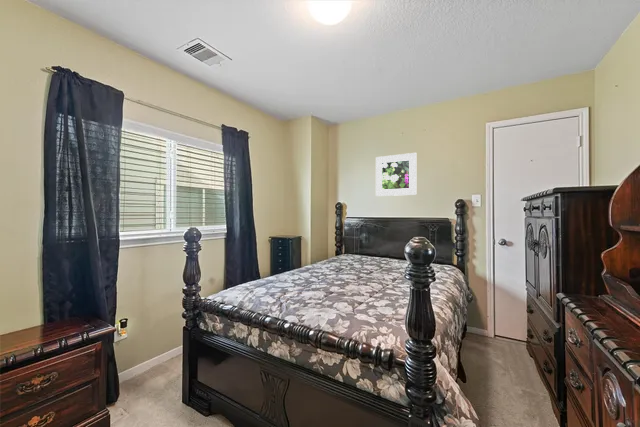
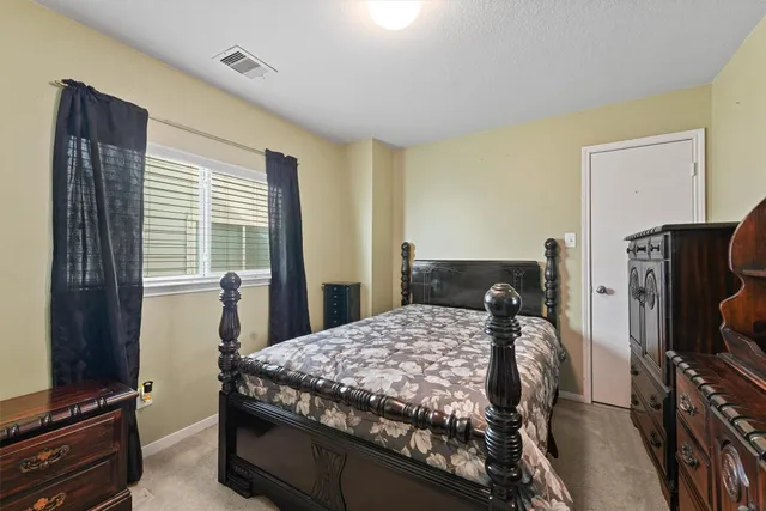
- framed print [375,152,417,197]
